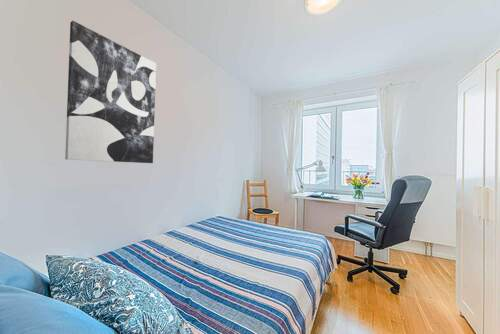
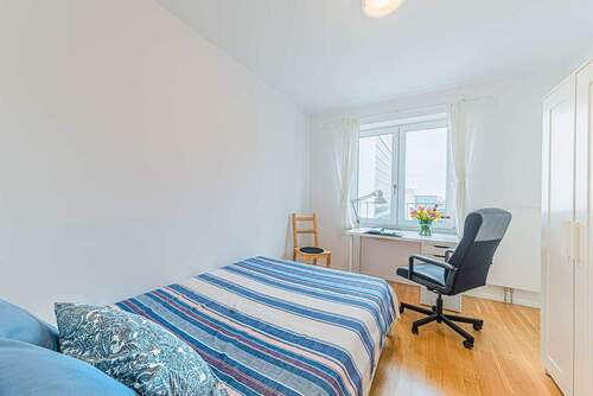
- wall art [64,20,157,164]
